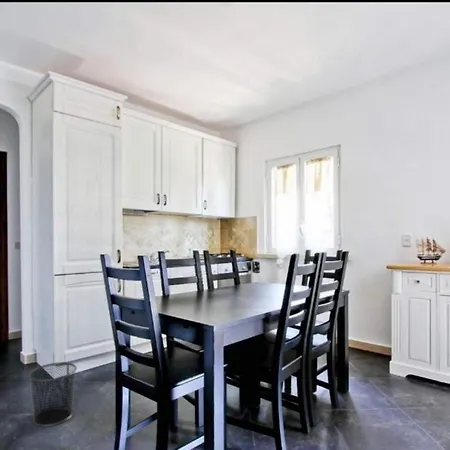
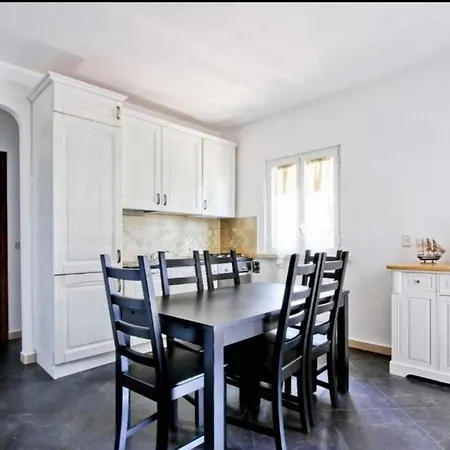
- waste bin [27,361,78,428]
